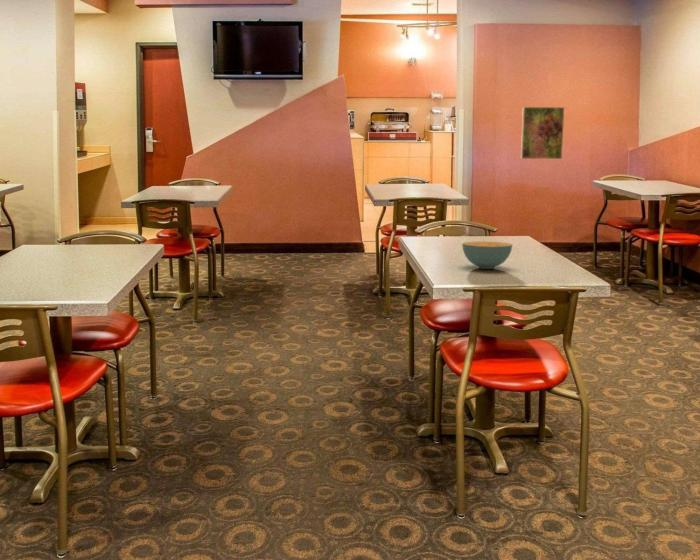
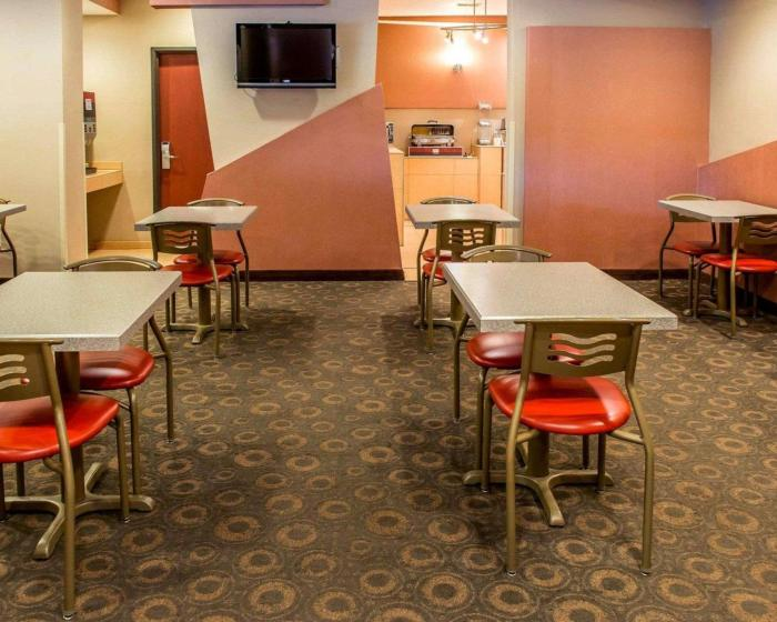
- cereal bowl [461,240,513,270]
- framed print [520,106,565,160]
